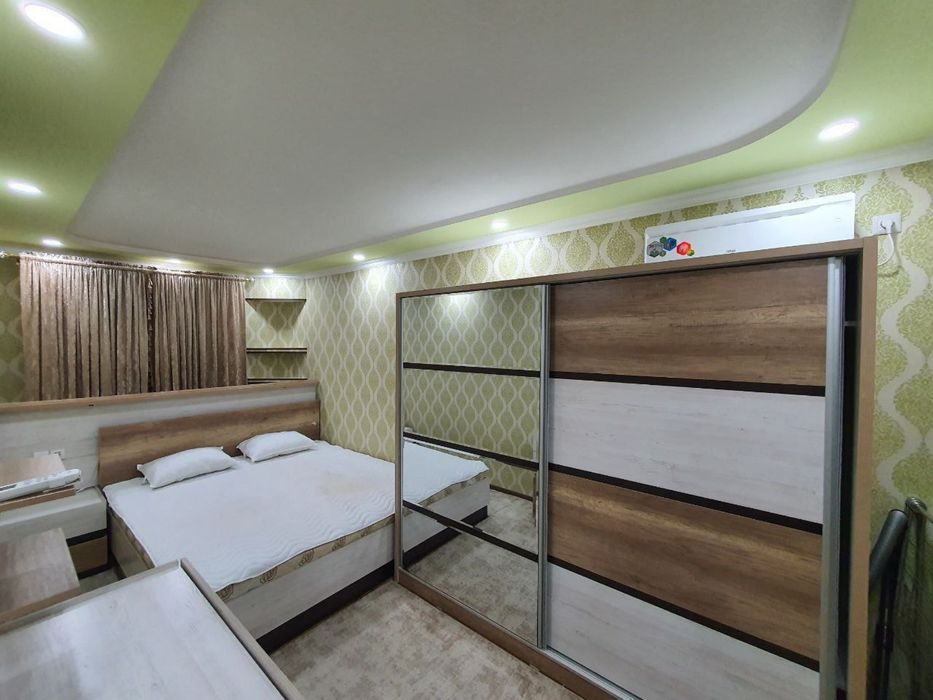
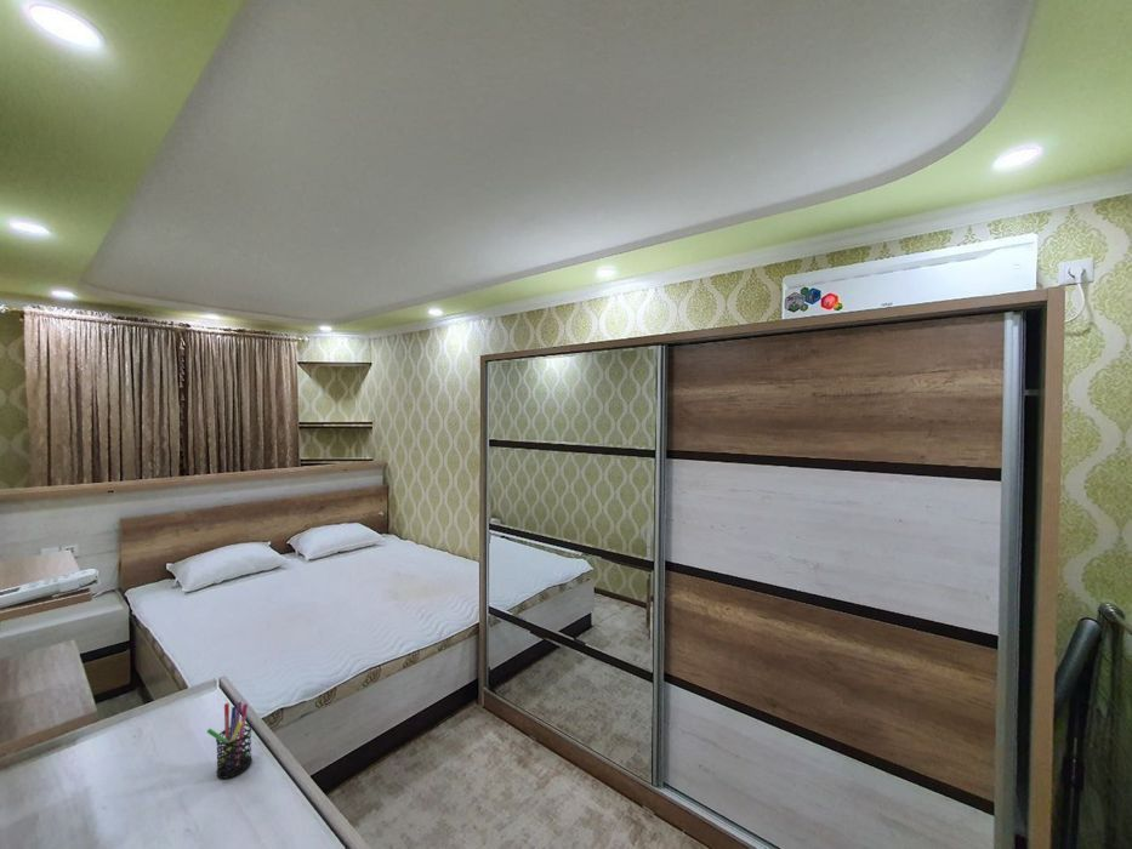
+ pen holder [205,701,254,780]
